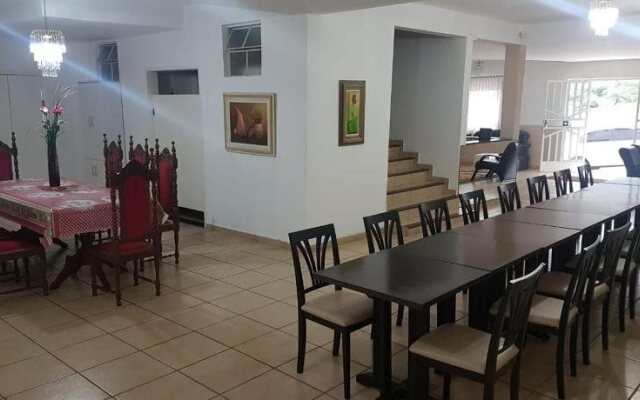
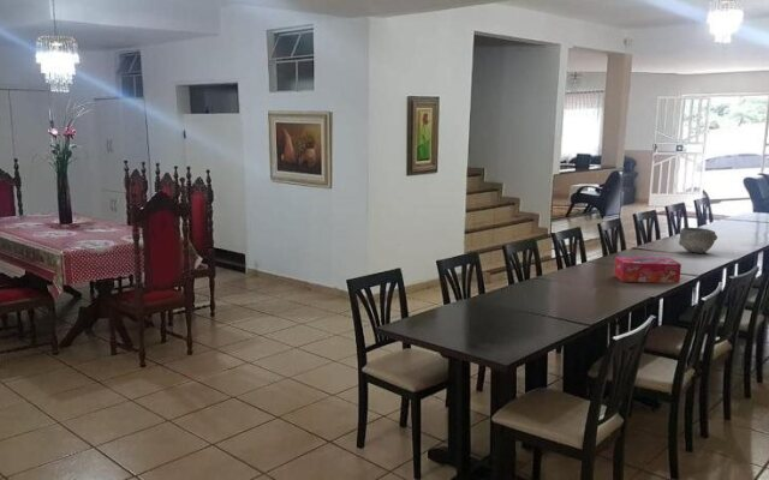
+ tissue box [613,256,682,283]
+ bowl [678,227,719,254]
